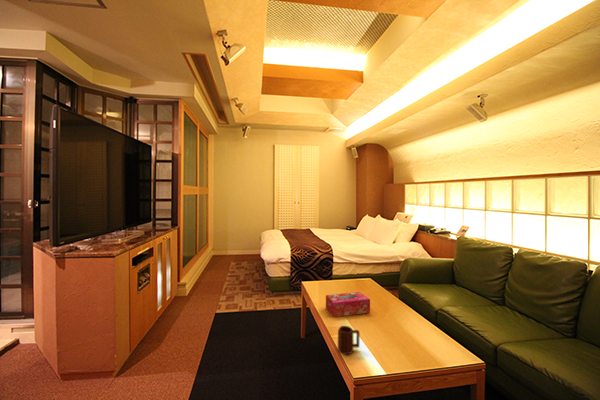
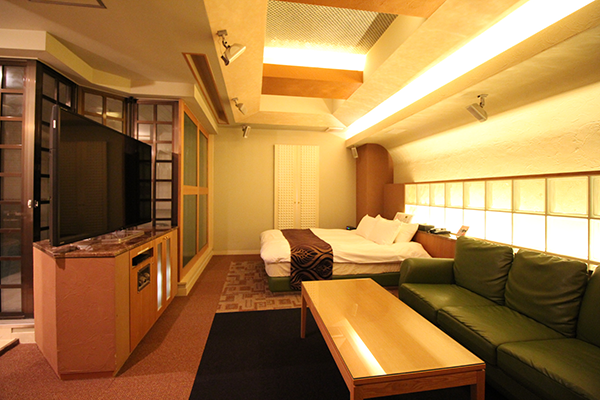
- mug [337,325,360,355]
- tissue box [325,291,371,318]
